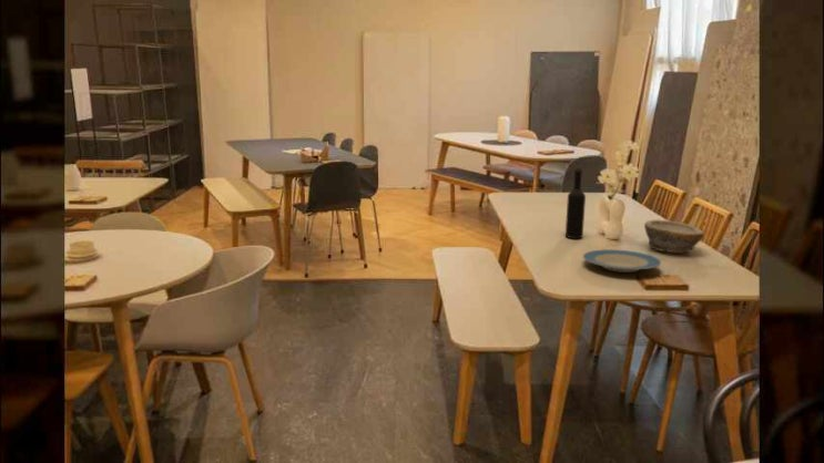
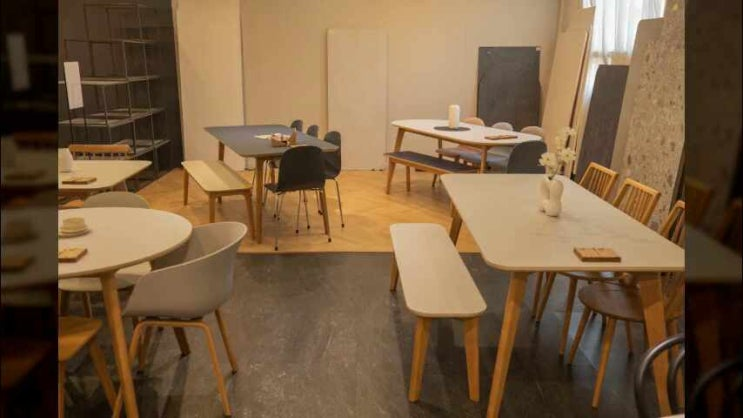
- bowl [643,218,705,254]
- wine bottle [564,165,587,239]
- plate [582,248,662,274]
